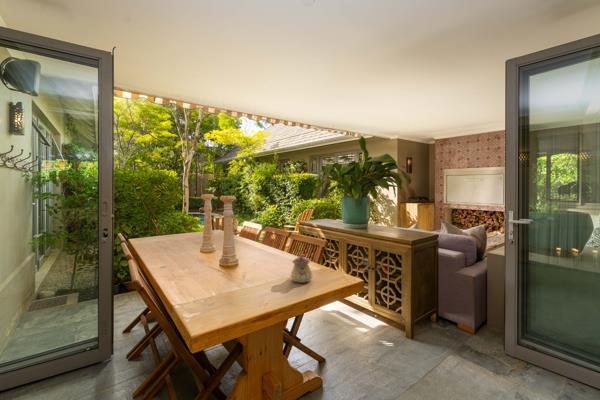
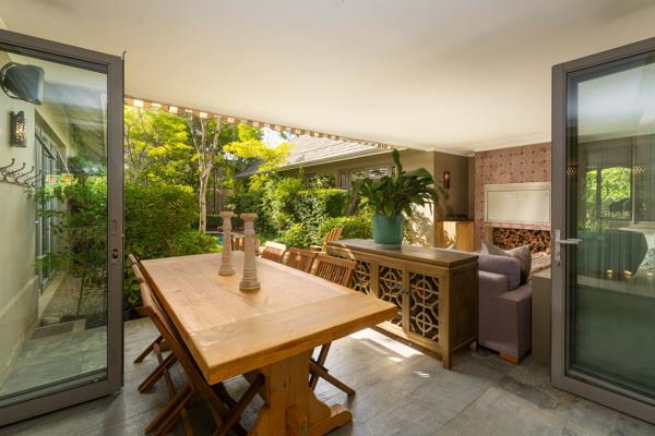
- teapot [290,253,313,284]
